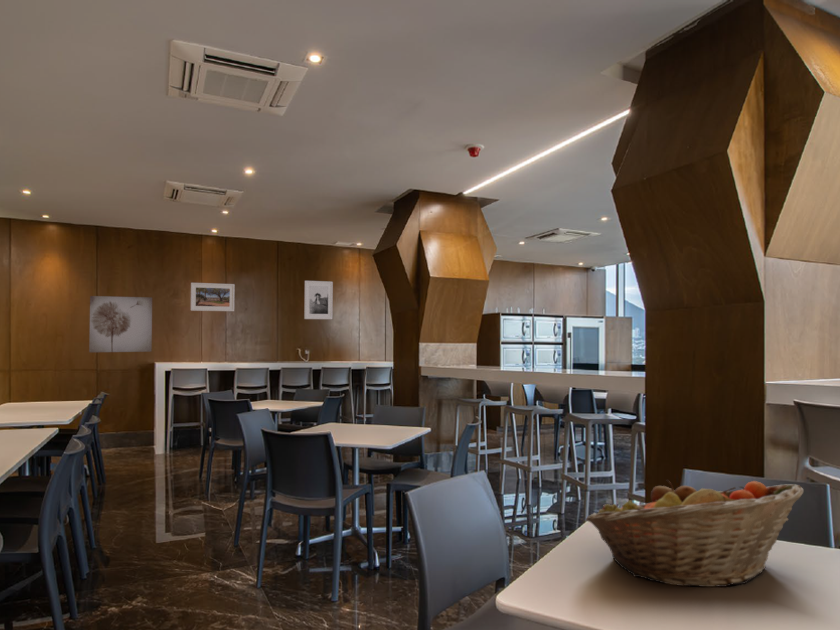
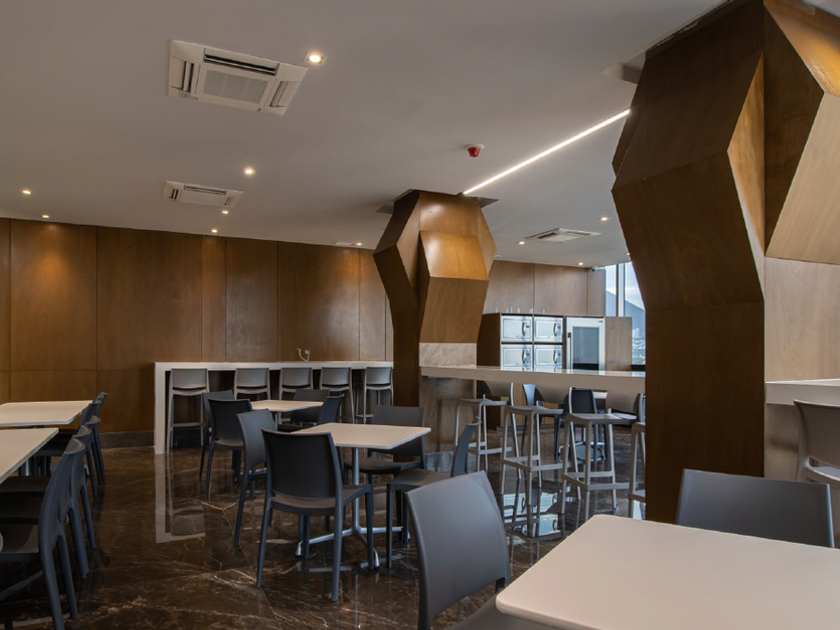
- fruit basket [585,479,804,588]
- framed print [303,280,334,320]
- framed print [190,282,236,312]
- wall art [88,295,153,353]
